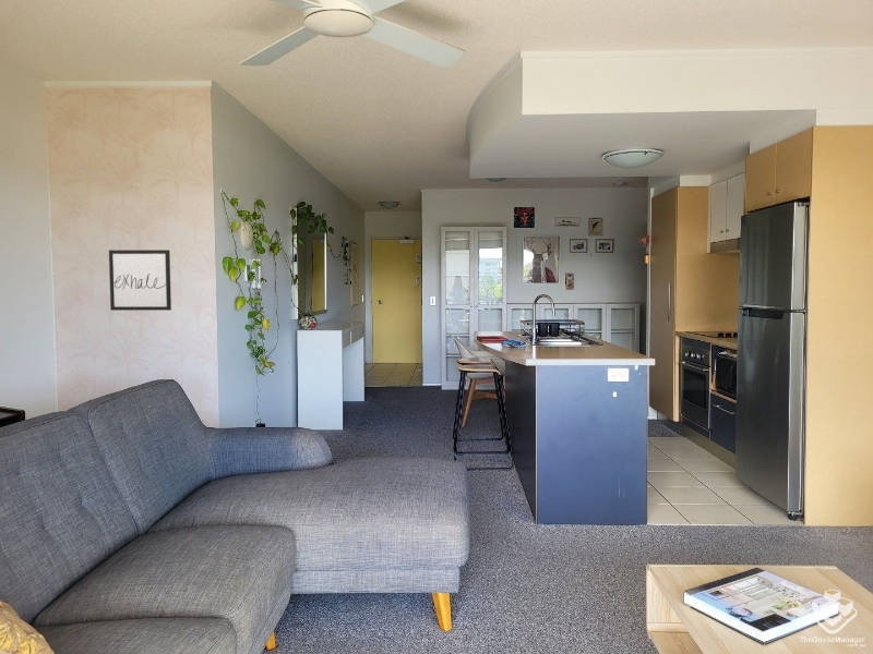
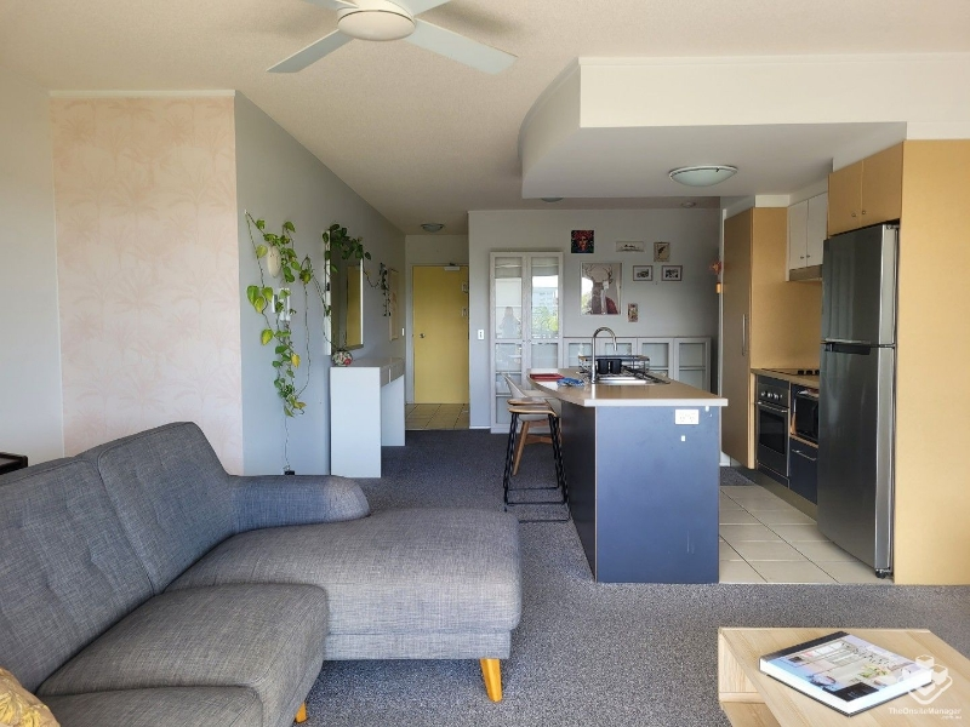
- wall art [108,249,172,312]
